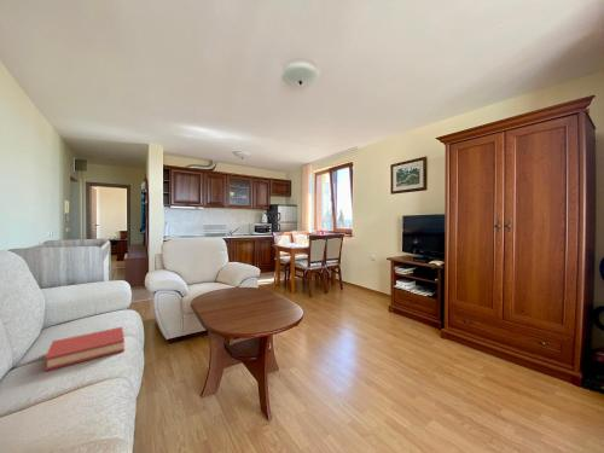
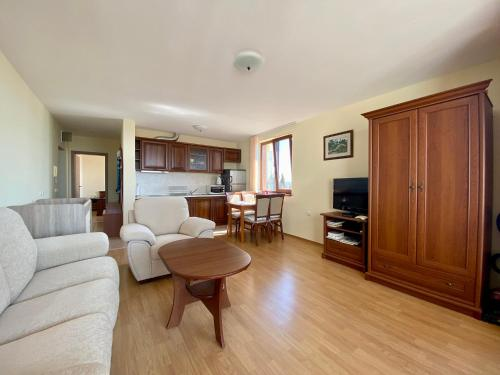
- hardback book [43,326,126,372]
